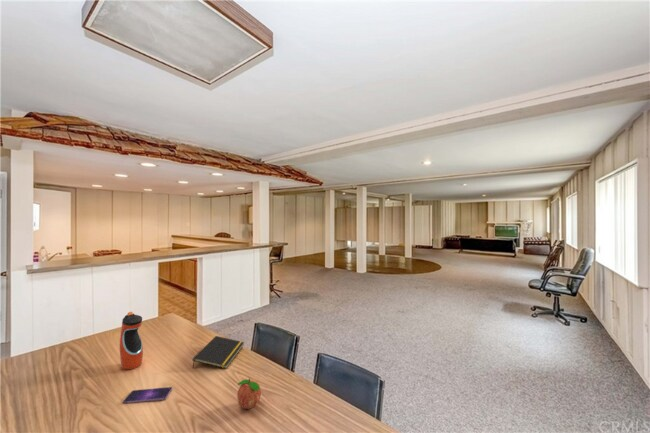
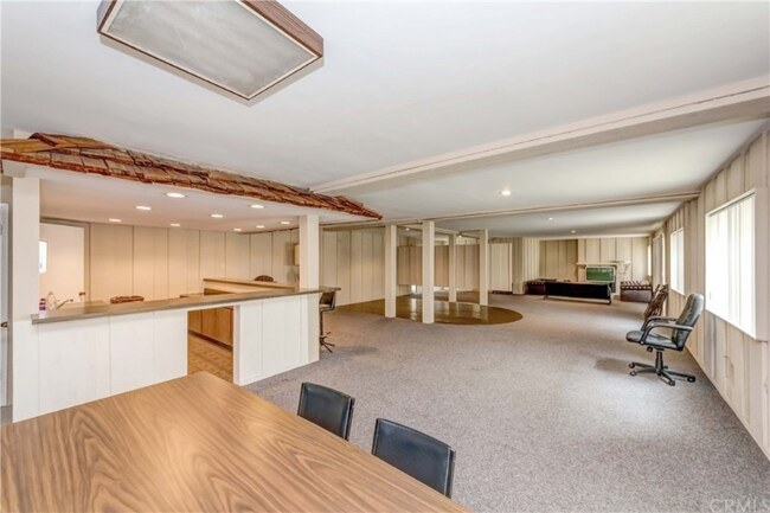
- notepad [191,335,245,369]
- water bottle [119,311,144,370]
- smartphone [122,386,173,404]
- fruit [236,378,262,410]
